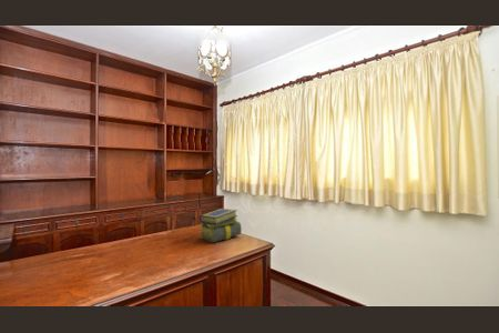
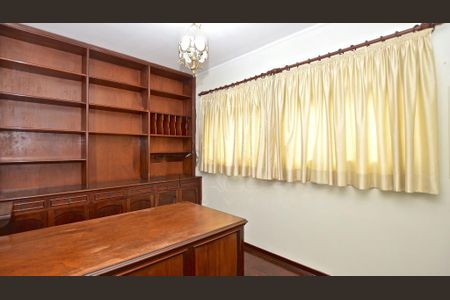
- stack of books [198,208,243,244]
